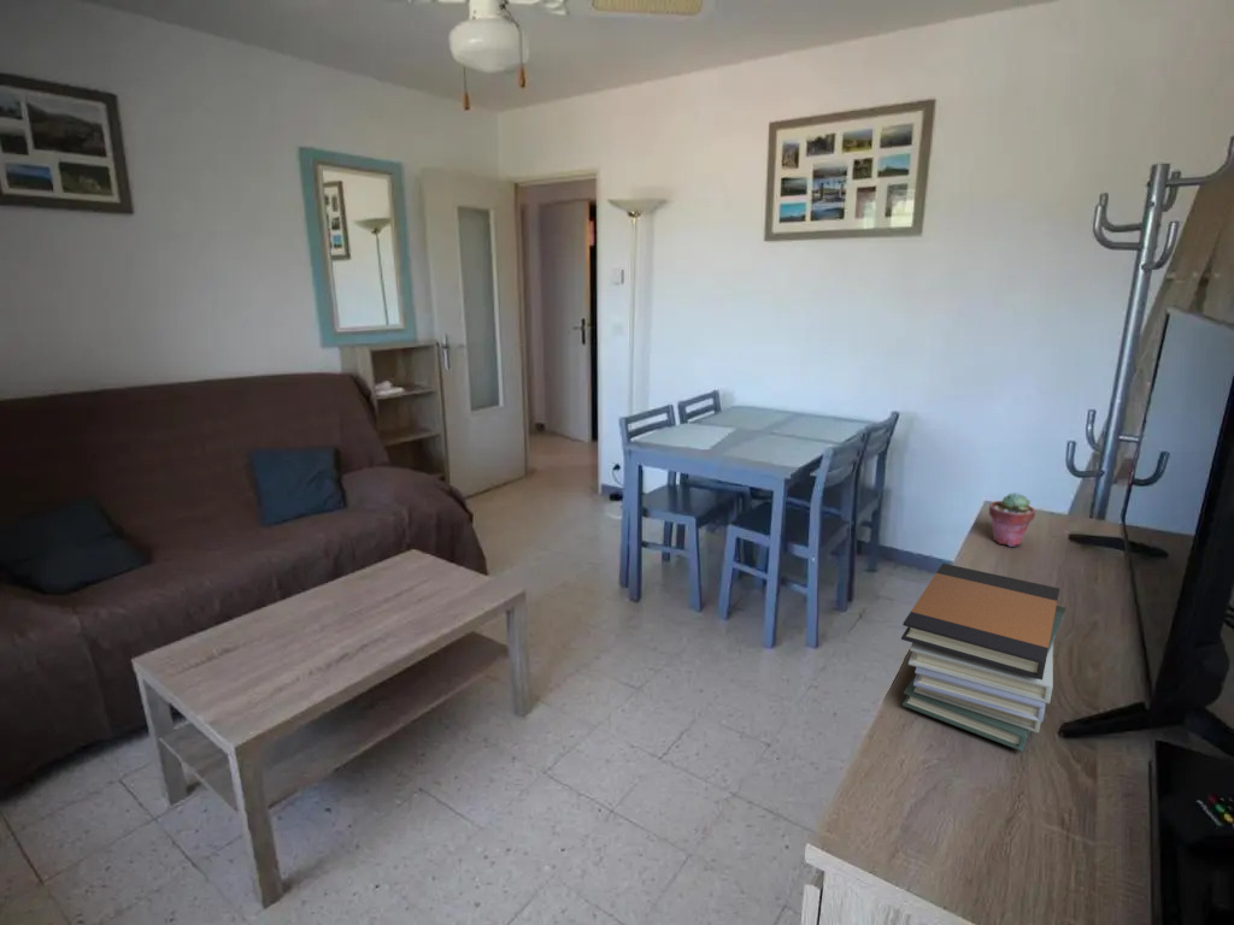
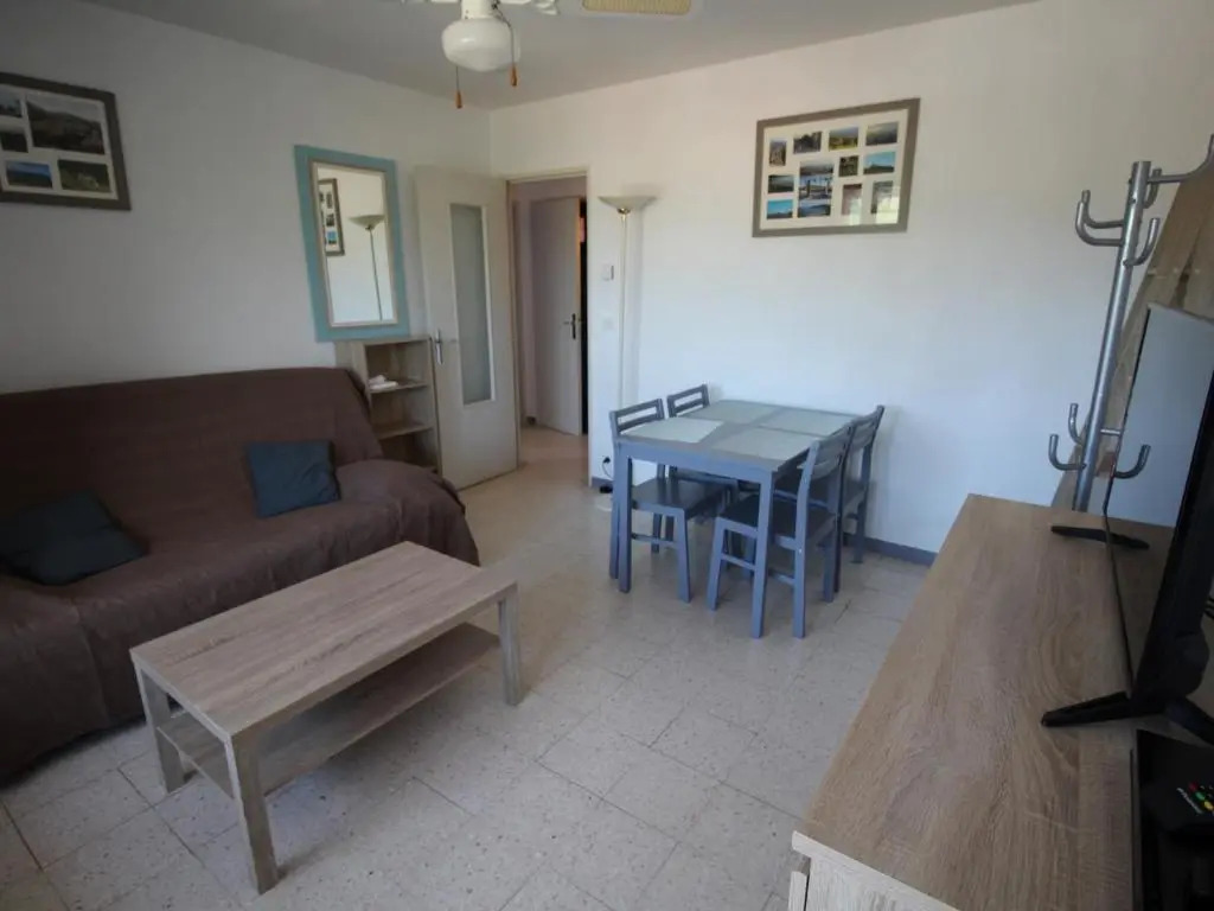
- potted succulent [988,491,1036,548]
- book stack [900,562,1066,753]
